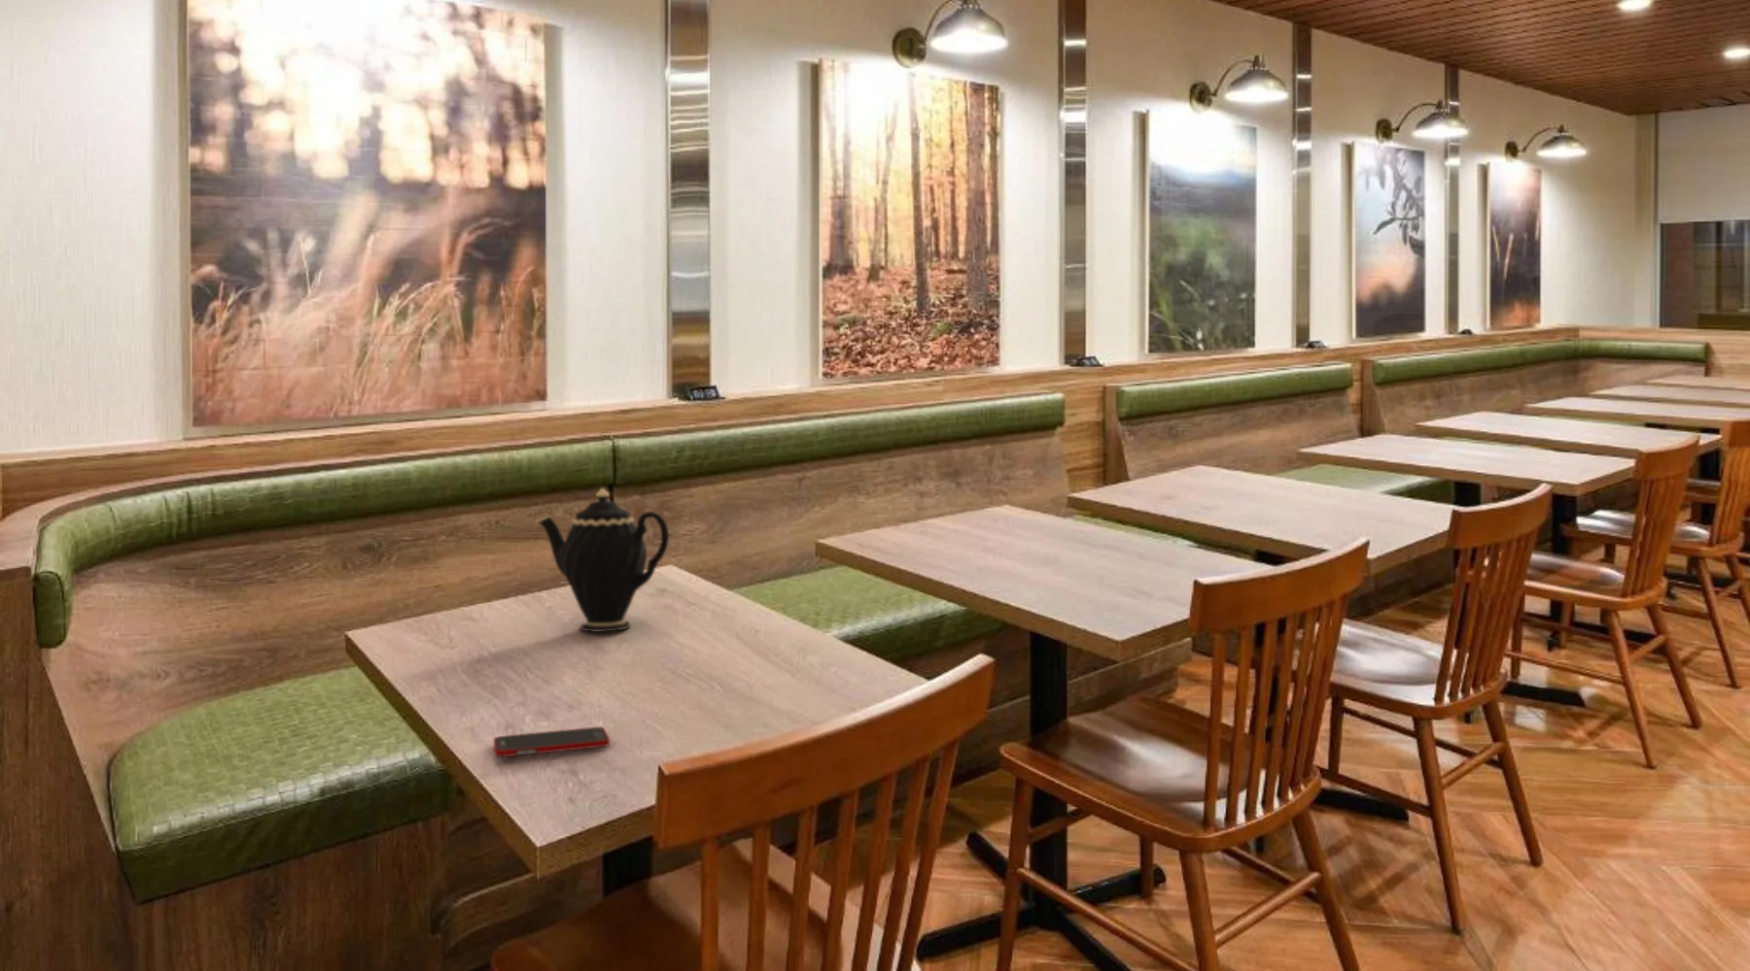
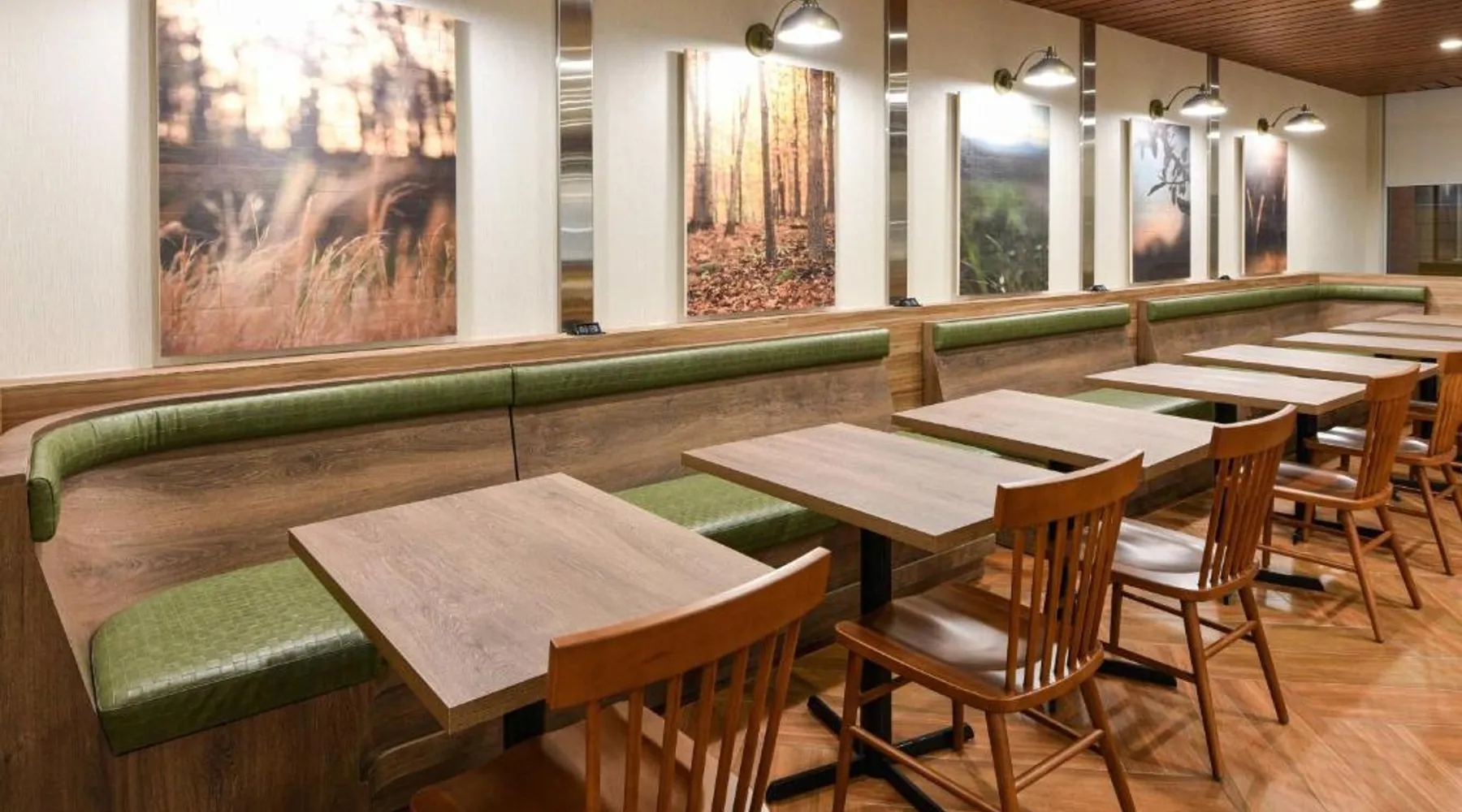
- cell phone [493,726,610,758]
- teapot [535,488,670,633]
